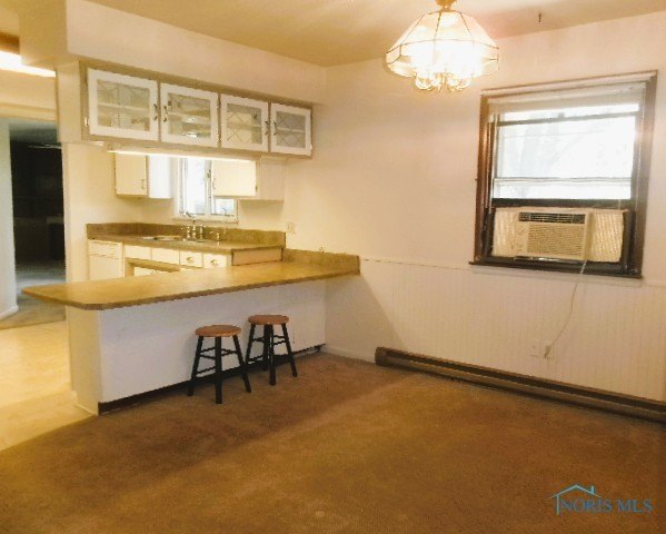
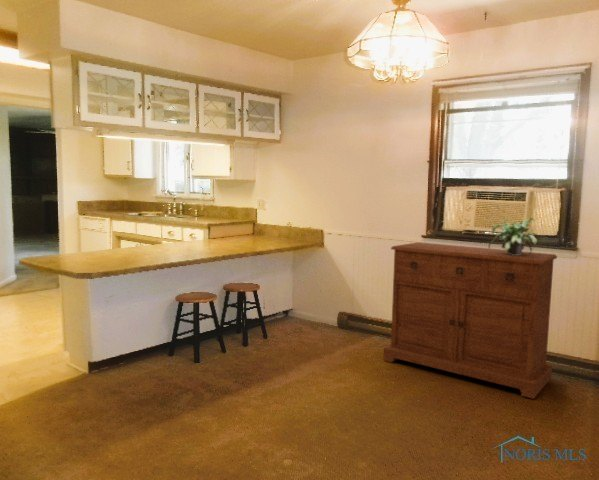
+ potted plant [487,217,541,255]
+ sideboard [383,241,558,400]
